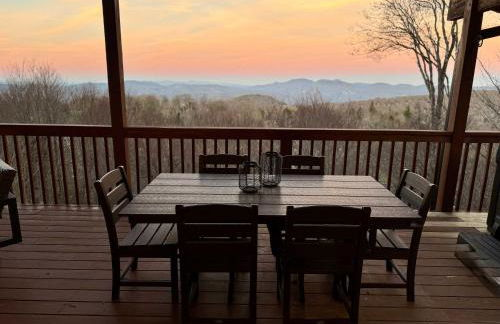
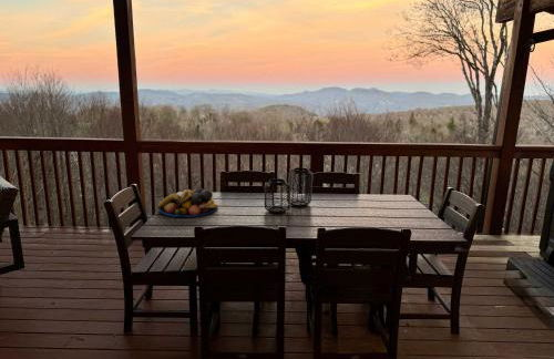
+ fruit bowl [156,187,219,218]
